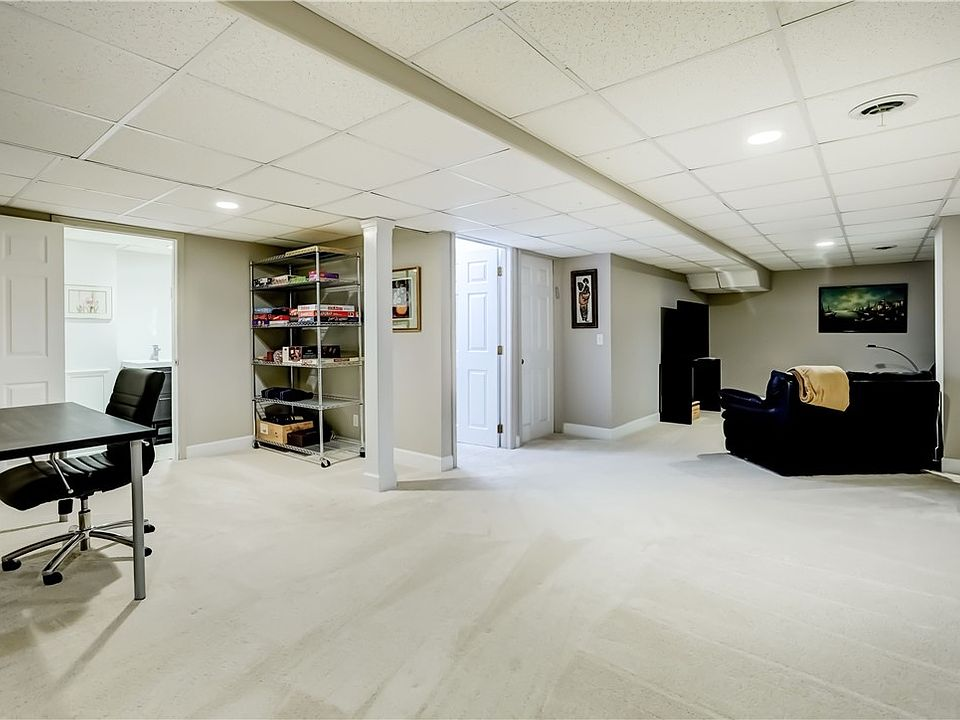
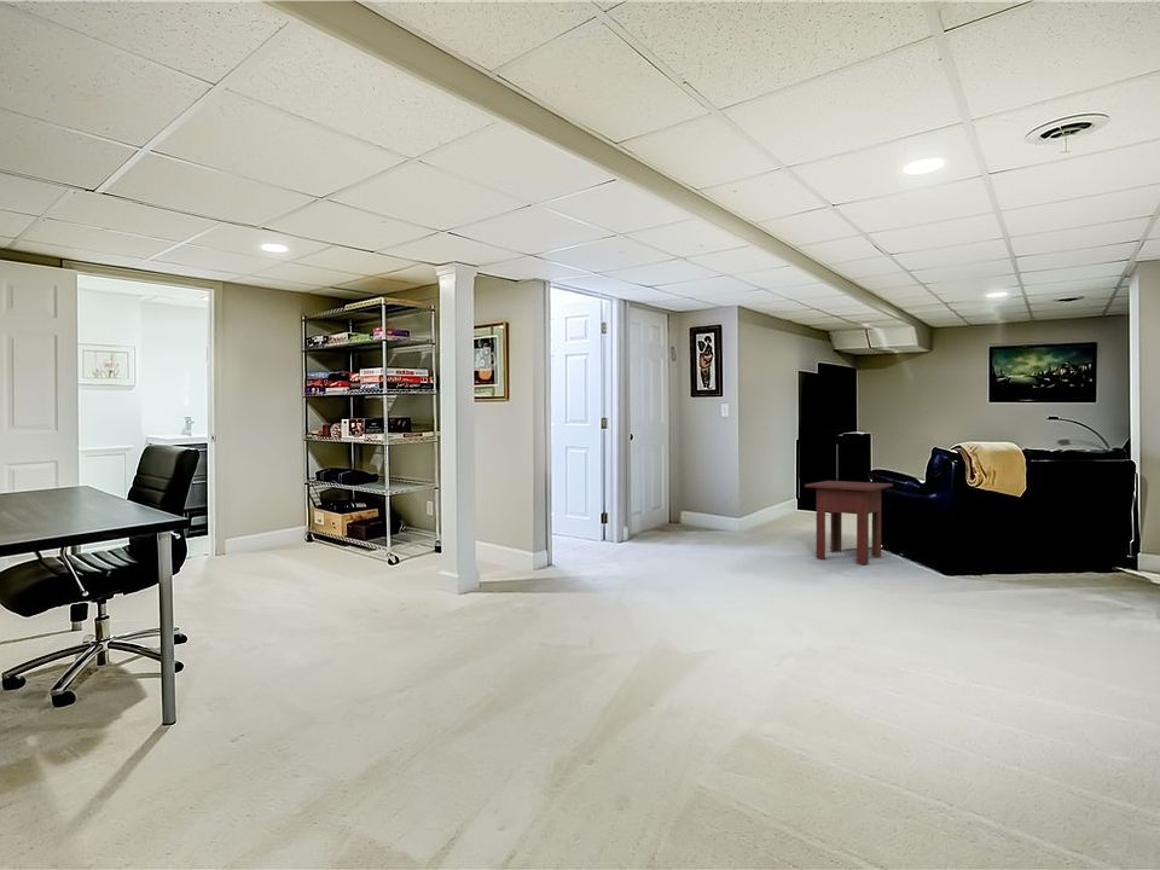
+ side table [804,480,894,566]
